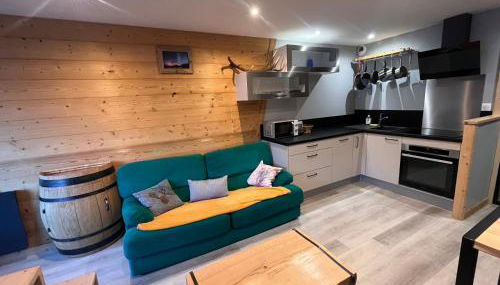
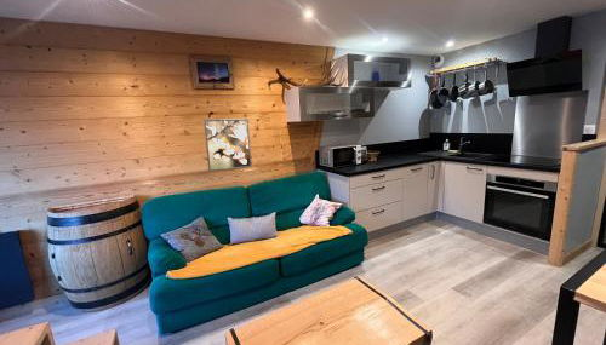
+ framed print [202,117,252,173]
